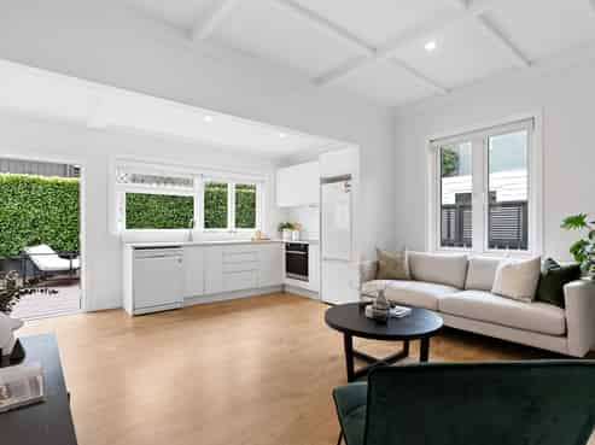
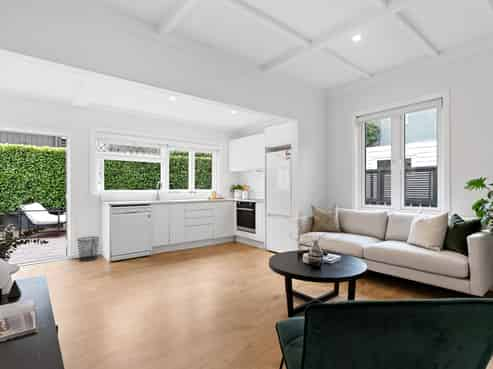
+ waste bin [76,235,100,263]
